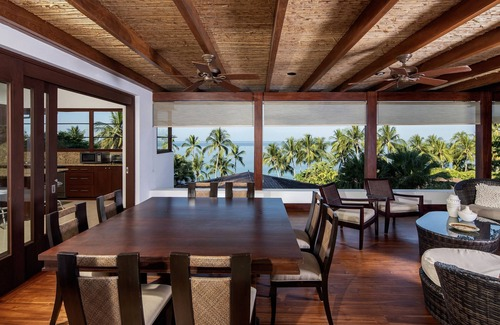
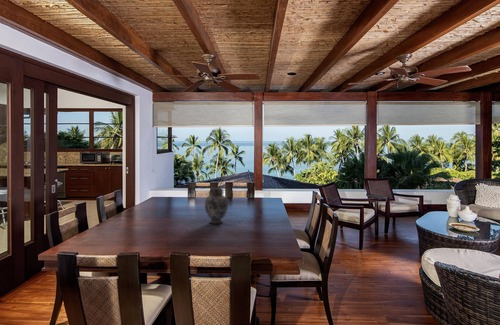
+ decorative vase [204,186,229,225]
